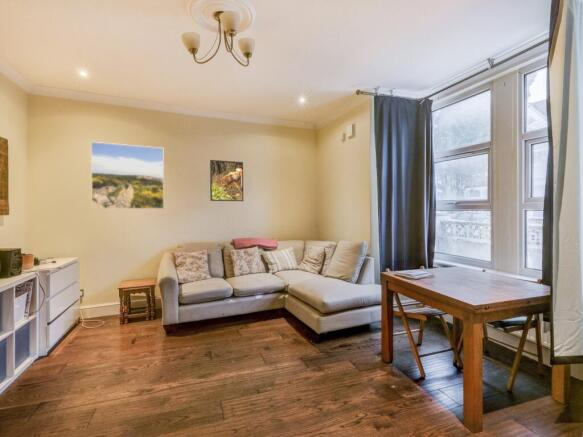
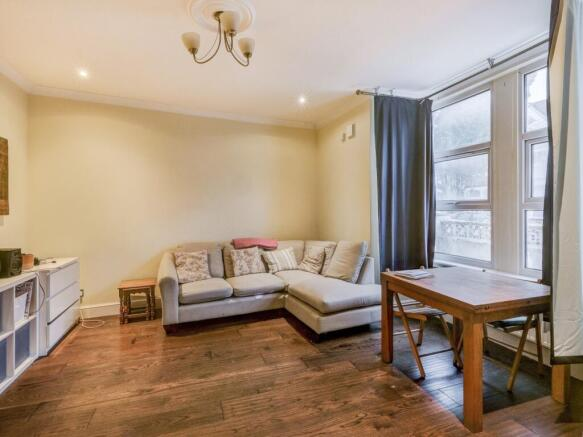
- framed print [209,159,244,202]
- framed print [90,141,165,210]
